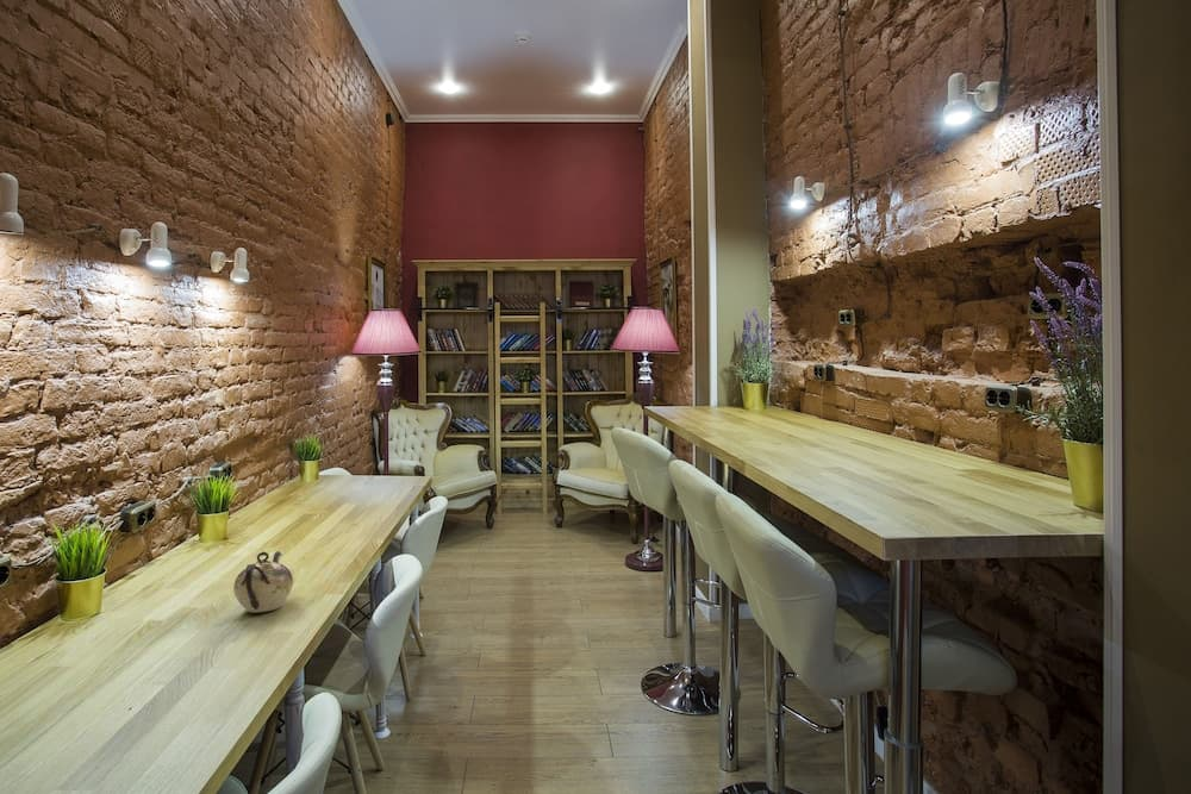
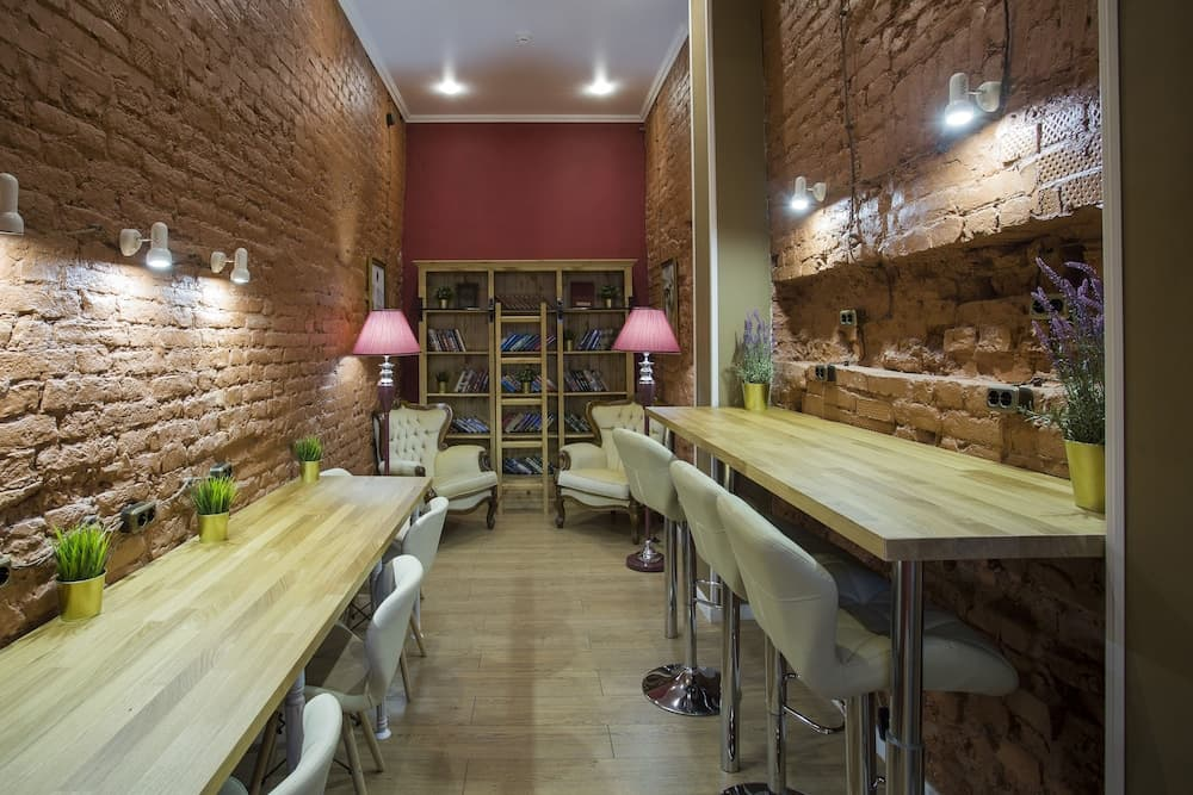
- teapot [232,550,294,614]
